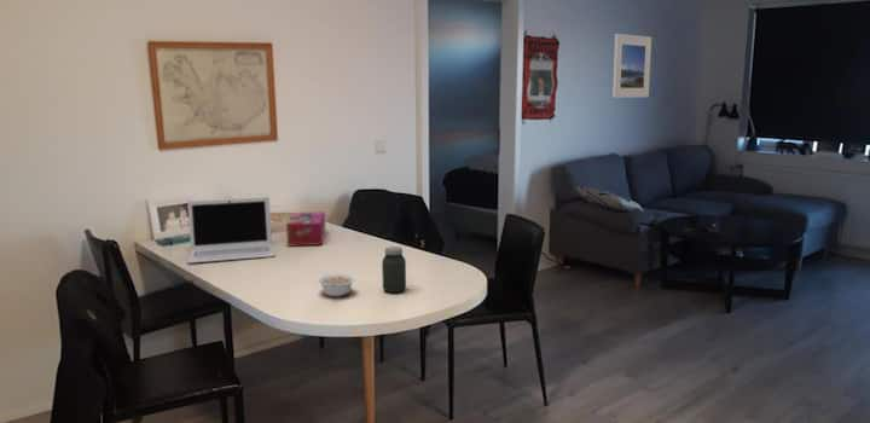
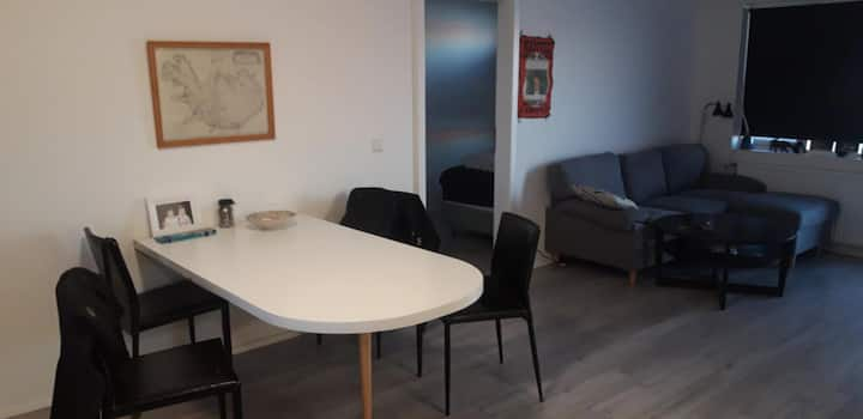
- legume [317,273,356,297]
- tissue box [285,210,326,247]
- jar [381,245,407,294]
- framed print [611,33,652,99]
- laptop [186,196,277,265]
